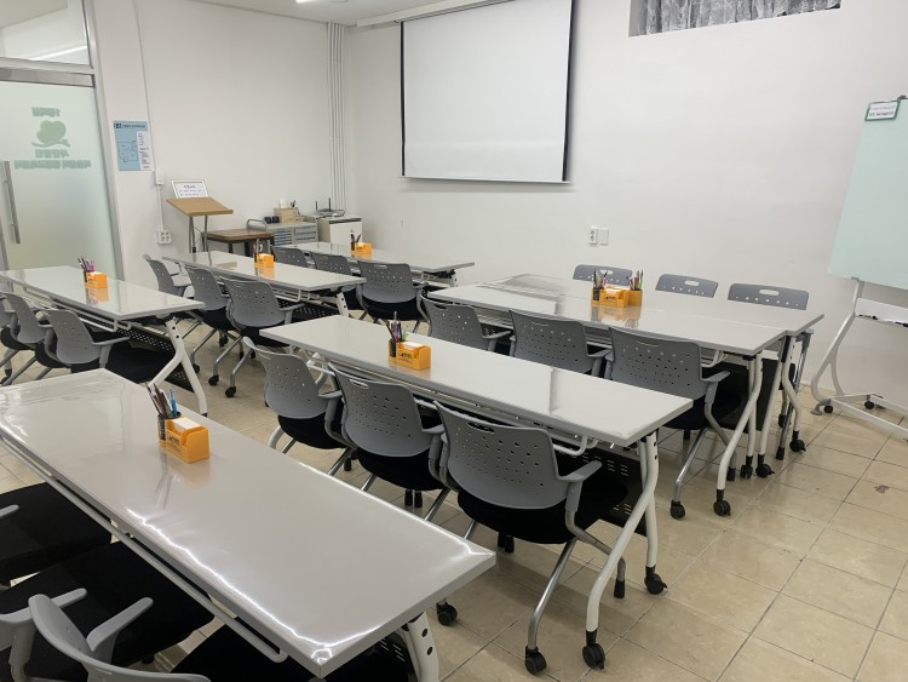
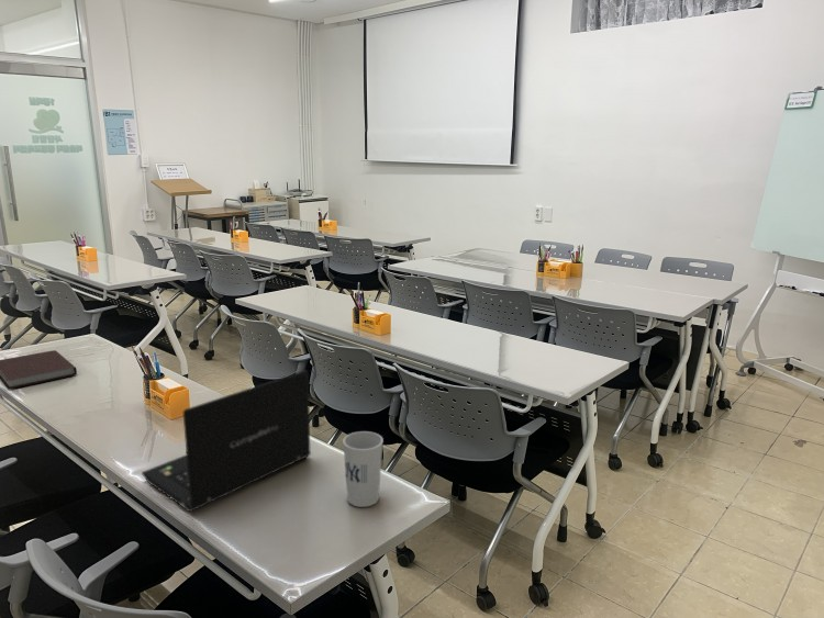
+ notebook [0,349,78,391]
+ cup [342,430,385,508]
+ laptop [141,369,312,513]
